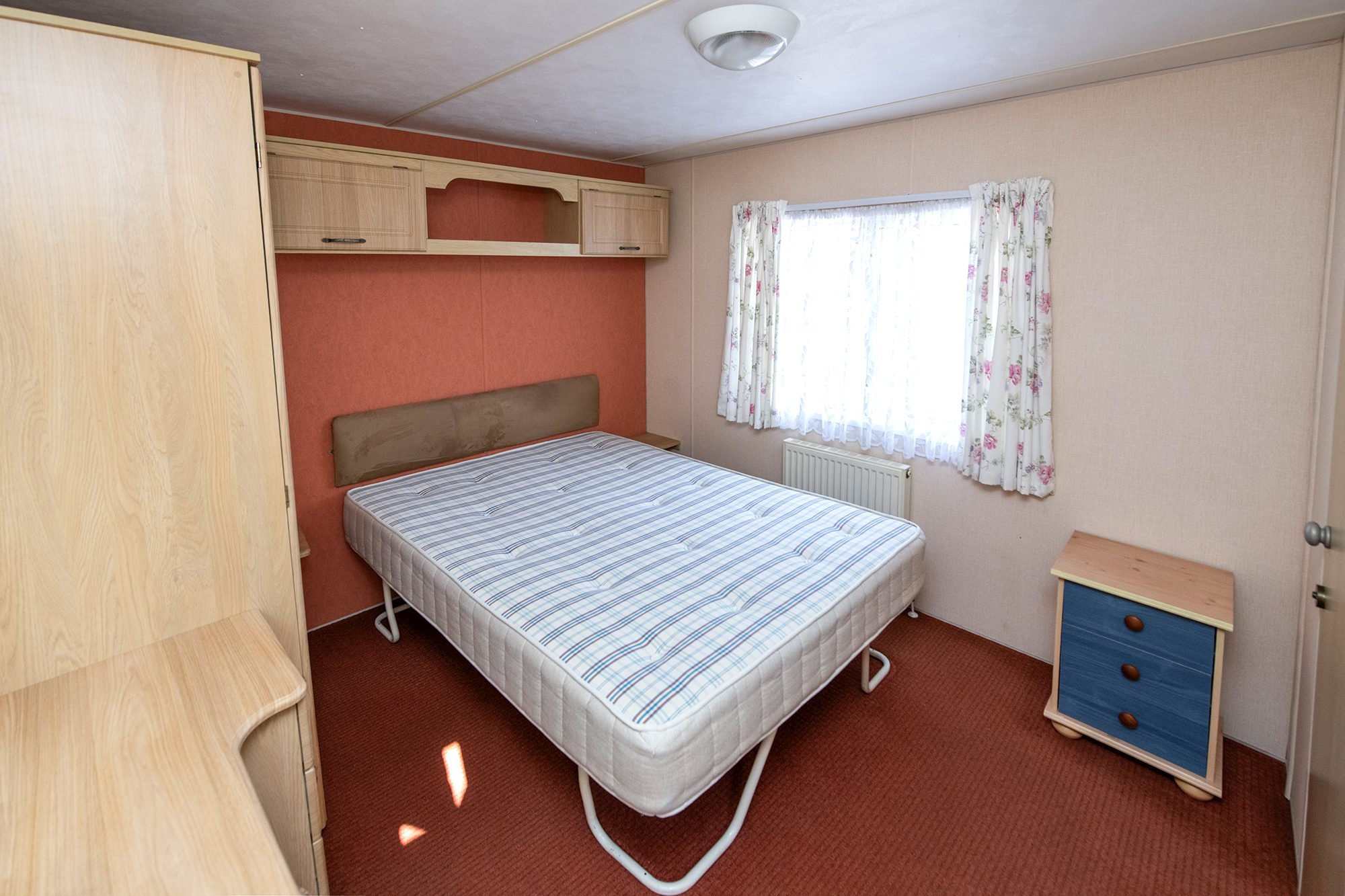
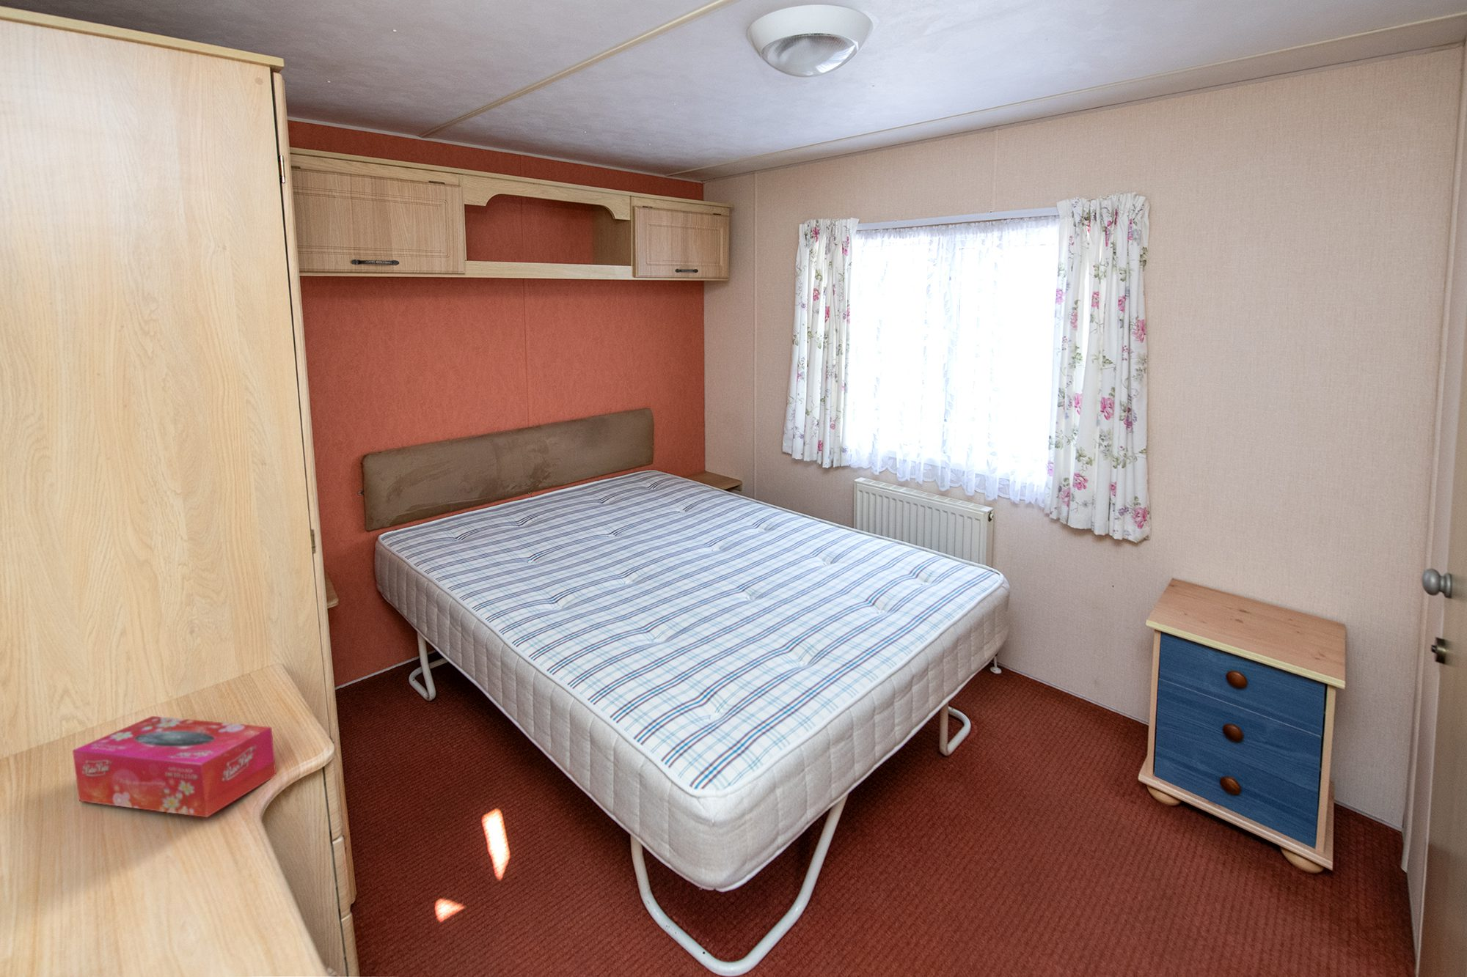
+ tissue box [72,715,277,818]
